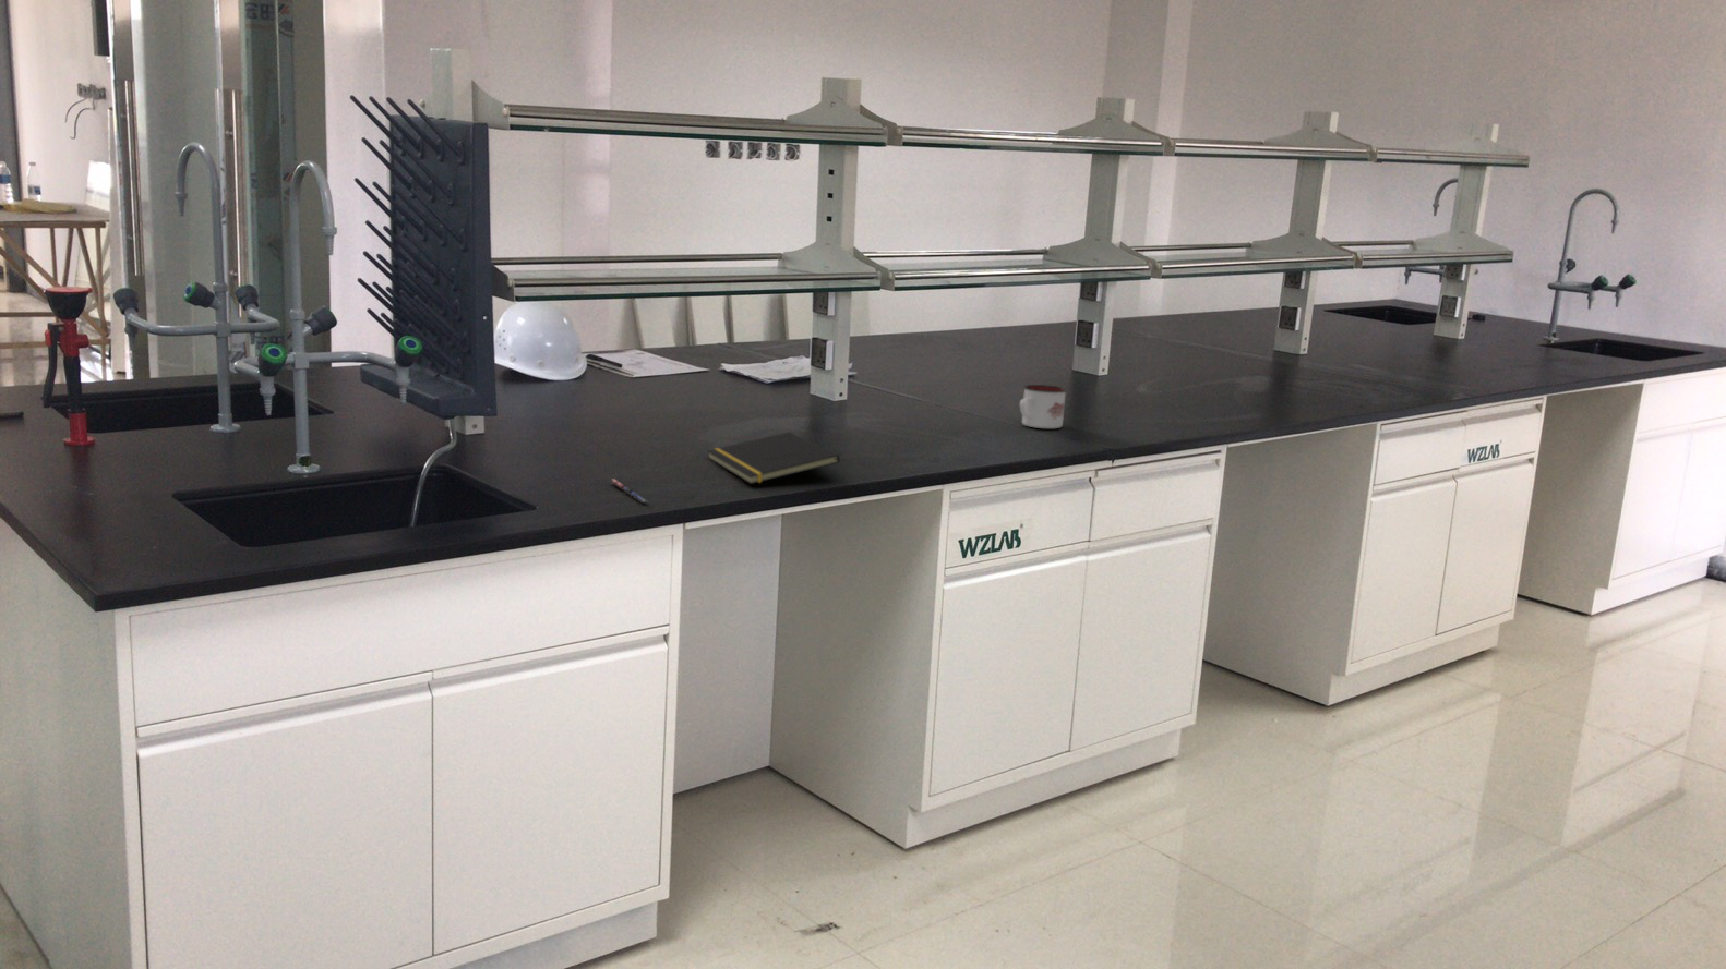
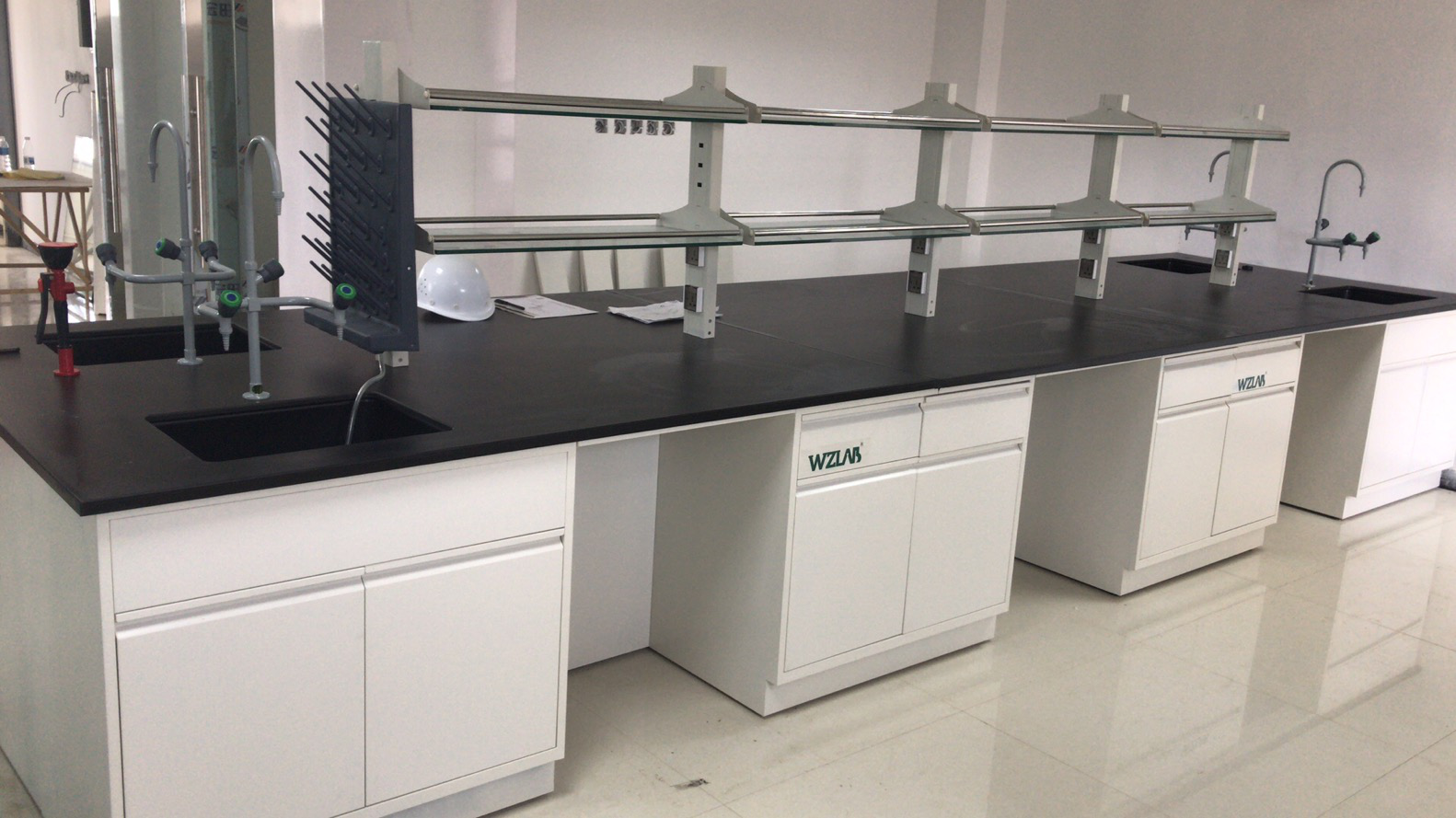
- mug [1019,384,1068,430]
- notepad [705,430,842,484]
- pen [611,477,651,503]
